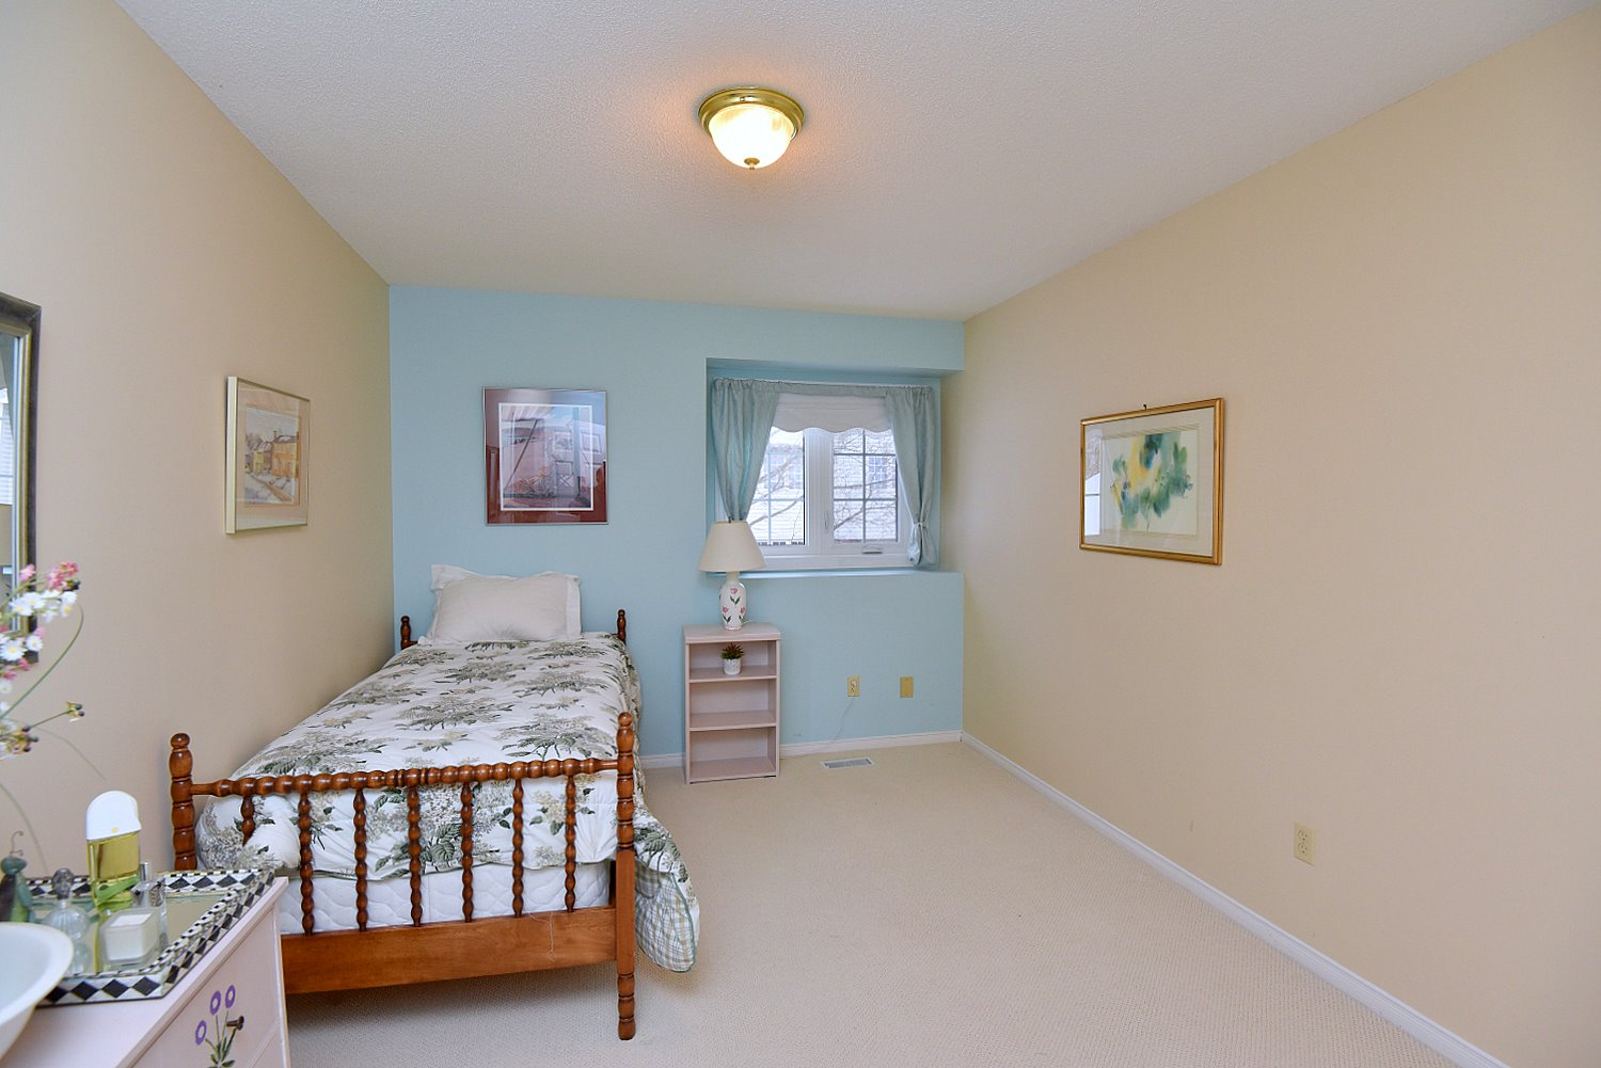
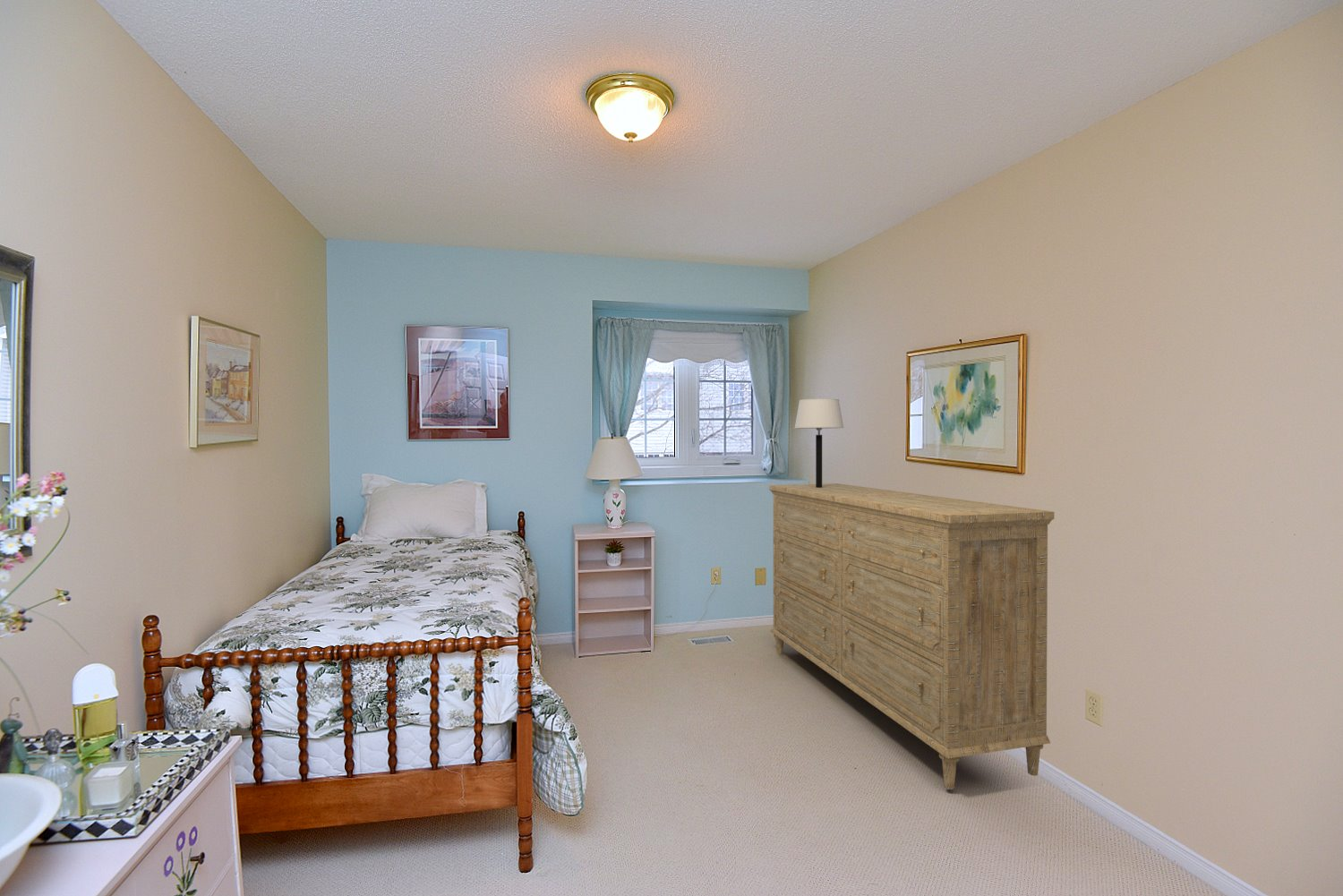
+ dresser [768,482,1055,790]
+ table lamp [794,397,845,488]
